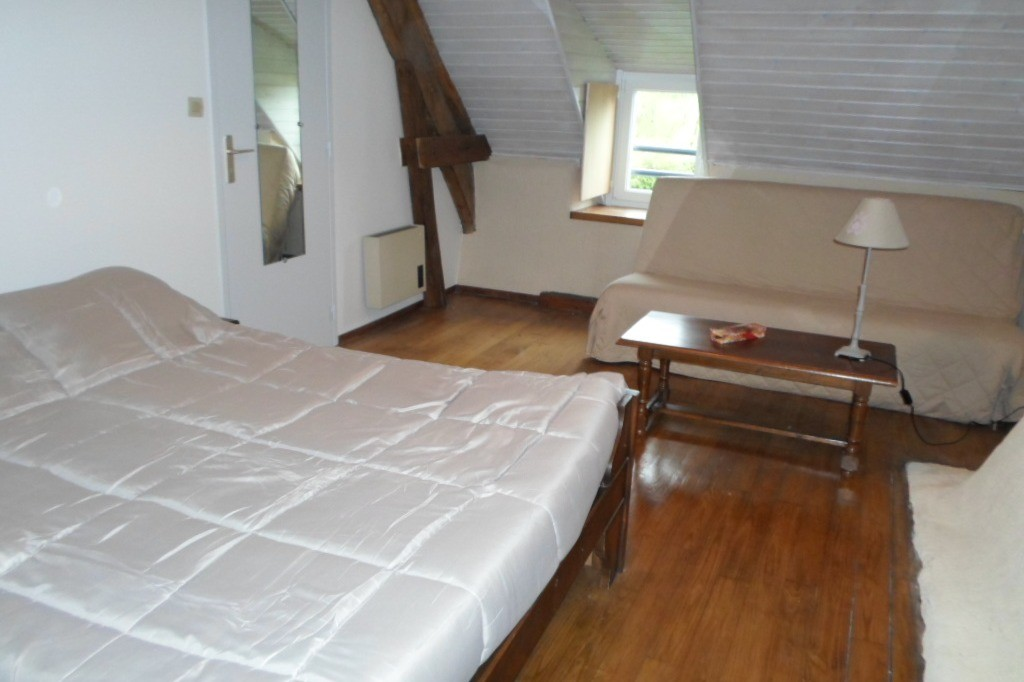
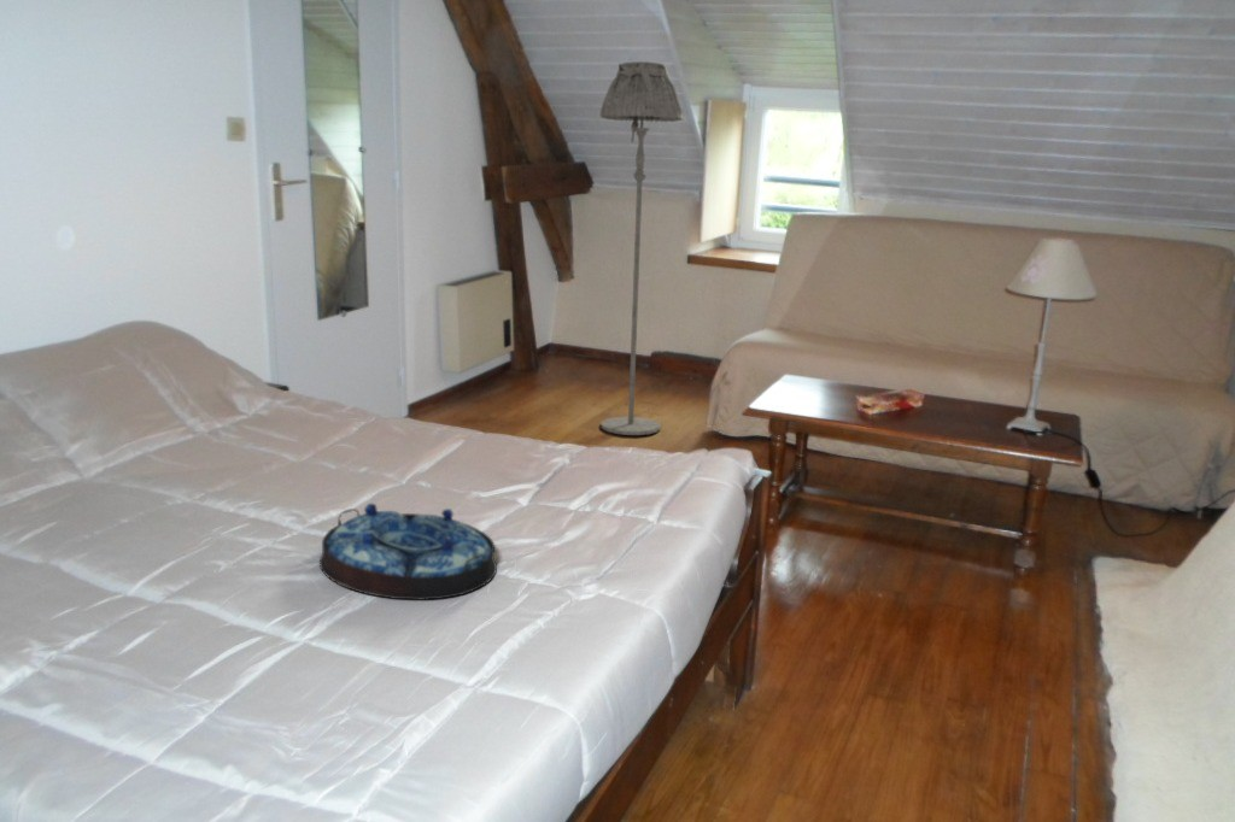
+ serving tray [318,503,498,601]
+ floor lamp [599,60,684,436]
